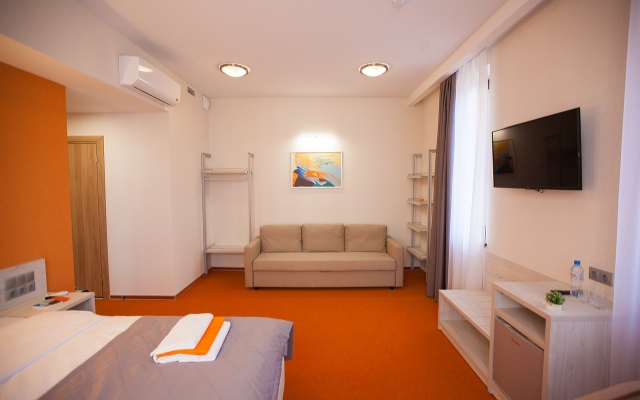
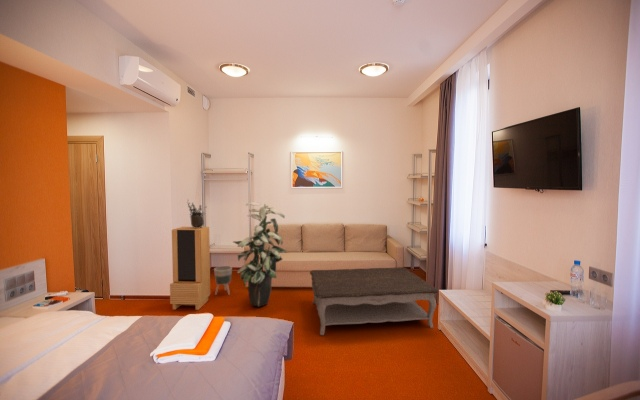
+ potted plant [186,198,207,228]
+ indoor plant [232,201,288,308]
+ coffee table [309,266,439,336]
+ storage cabinet [169,226,211,311]
+ planter [213,265,233,296]
